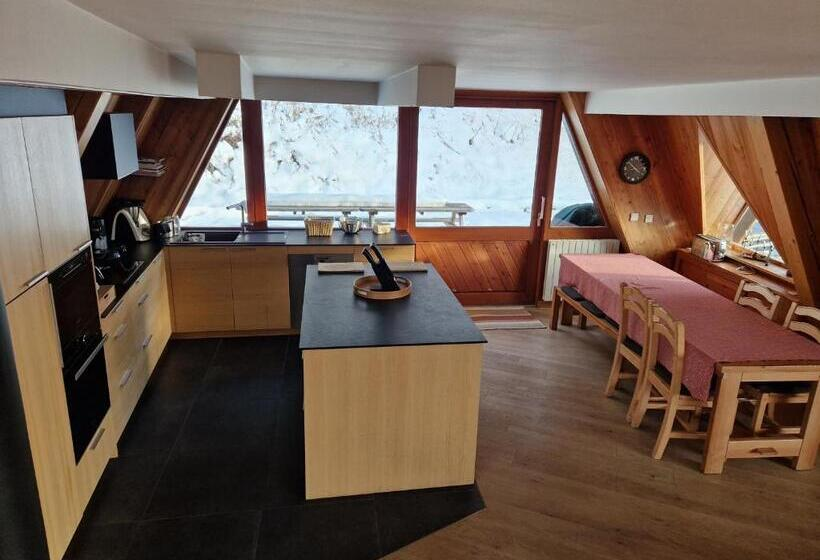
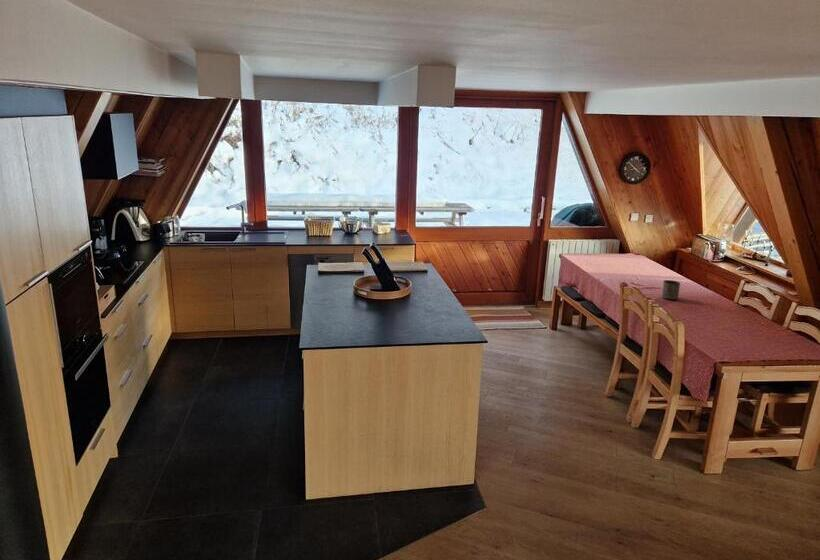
+ cup [661,279,681,301]
